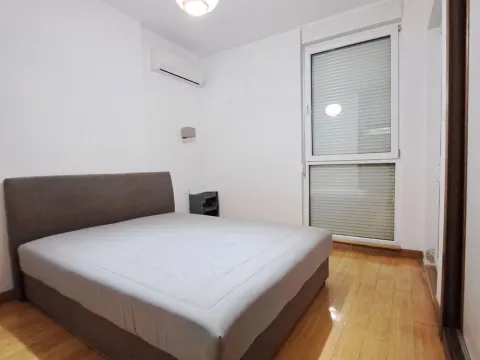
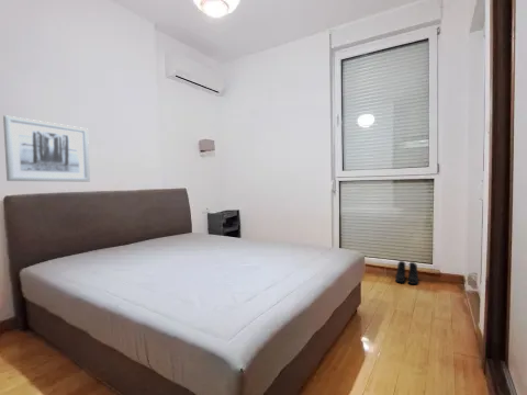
+ boots [394,260,419,285]
+ wall art [2,114,91,182]
